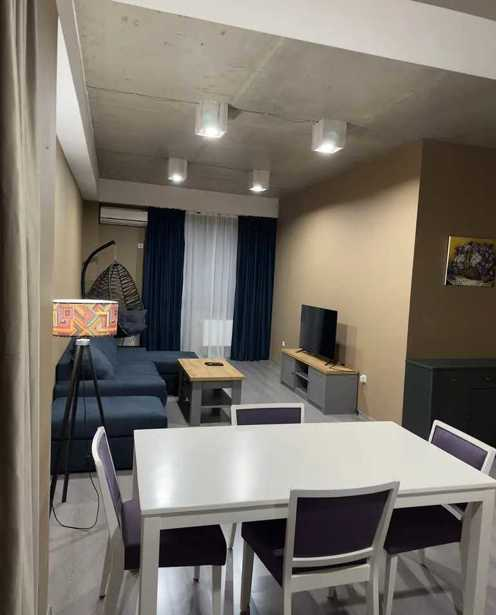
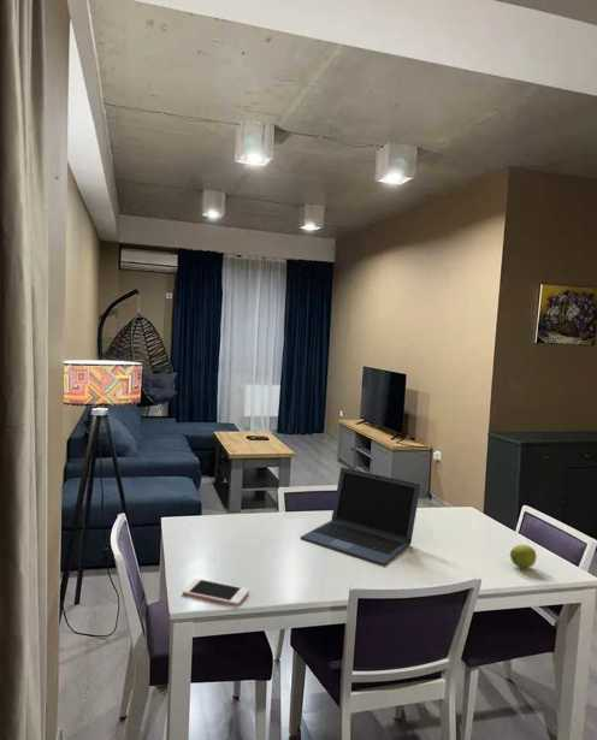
+ laptop [300,466,421,567]
+ apple [509,544,538,569]
+ cell phone [182,578,250,606]
